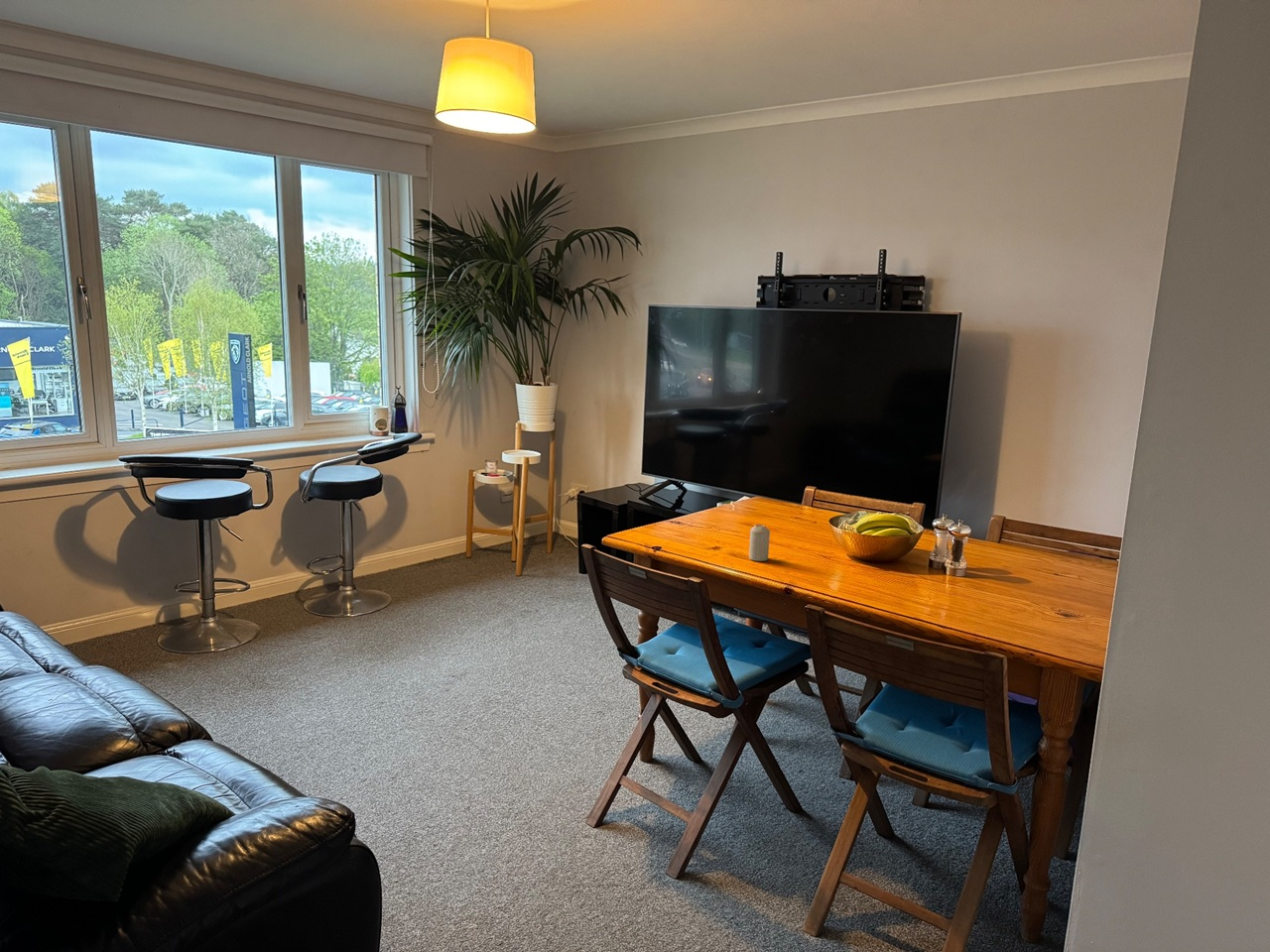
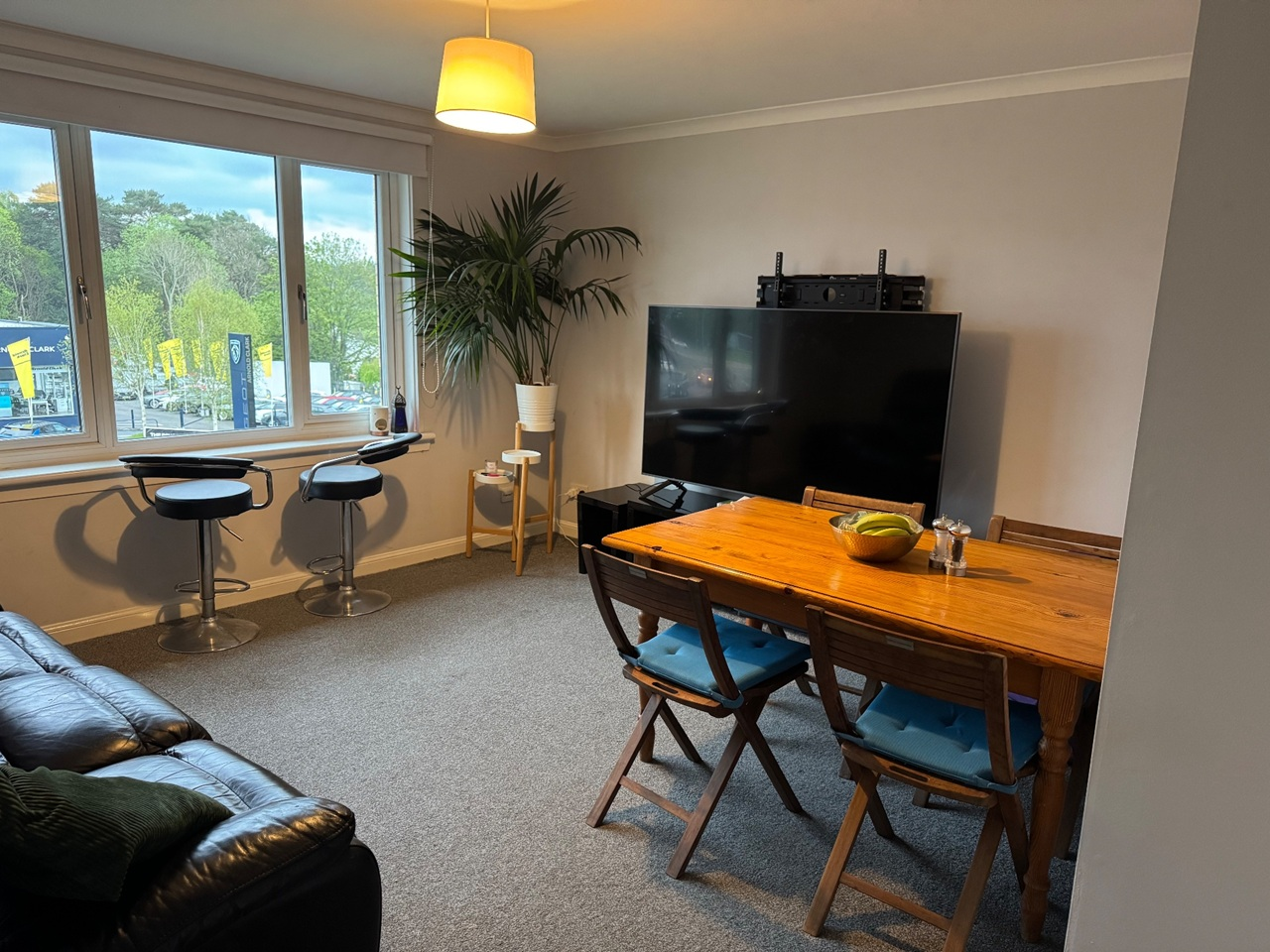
- candle [748,524,771,562]
